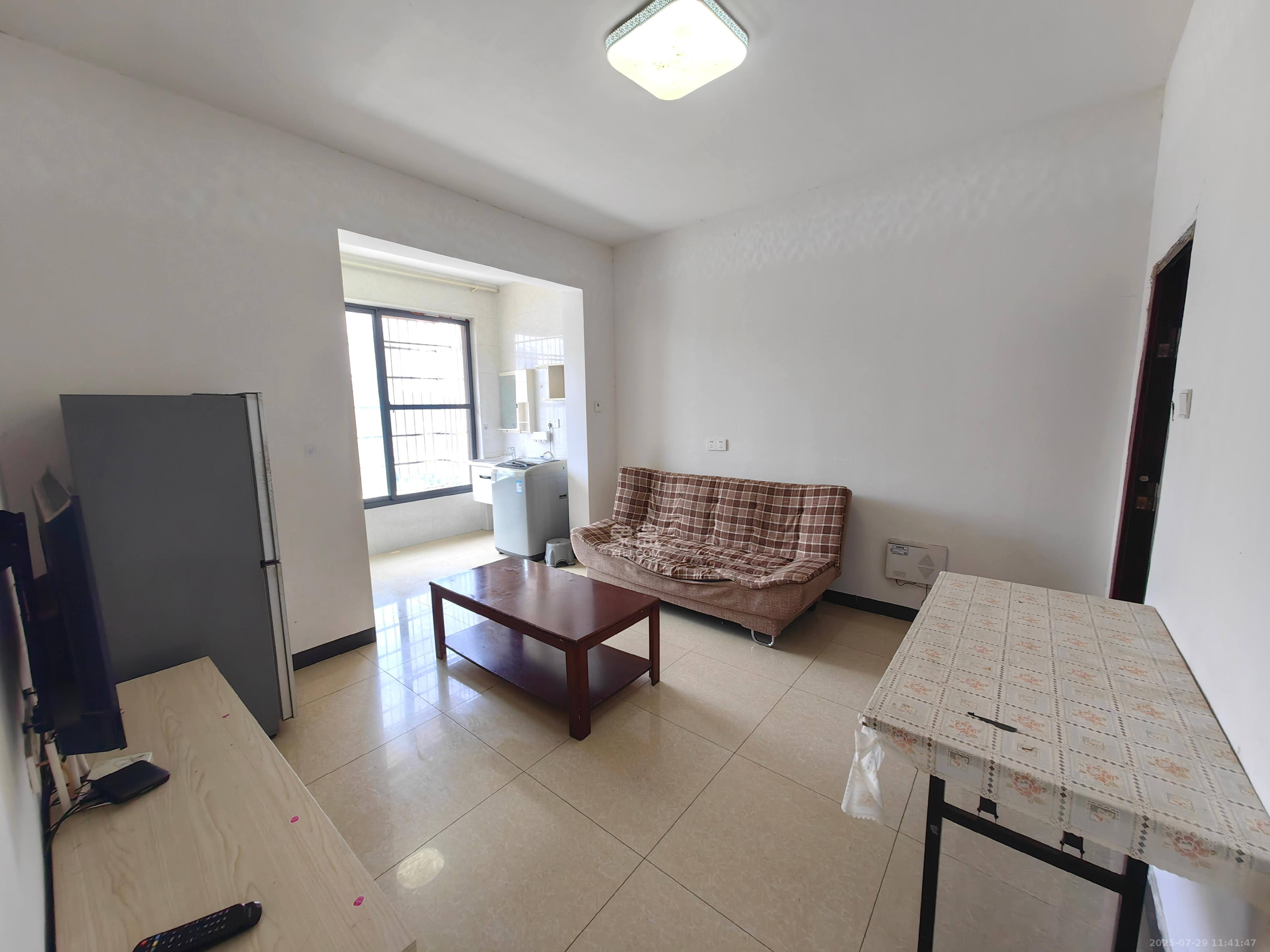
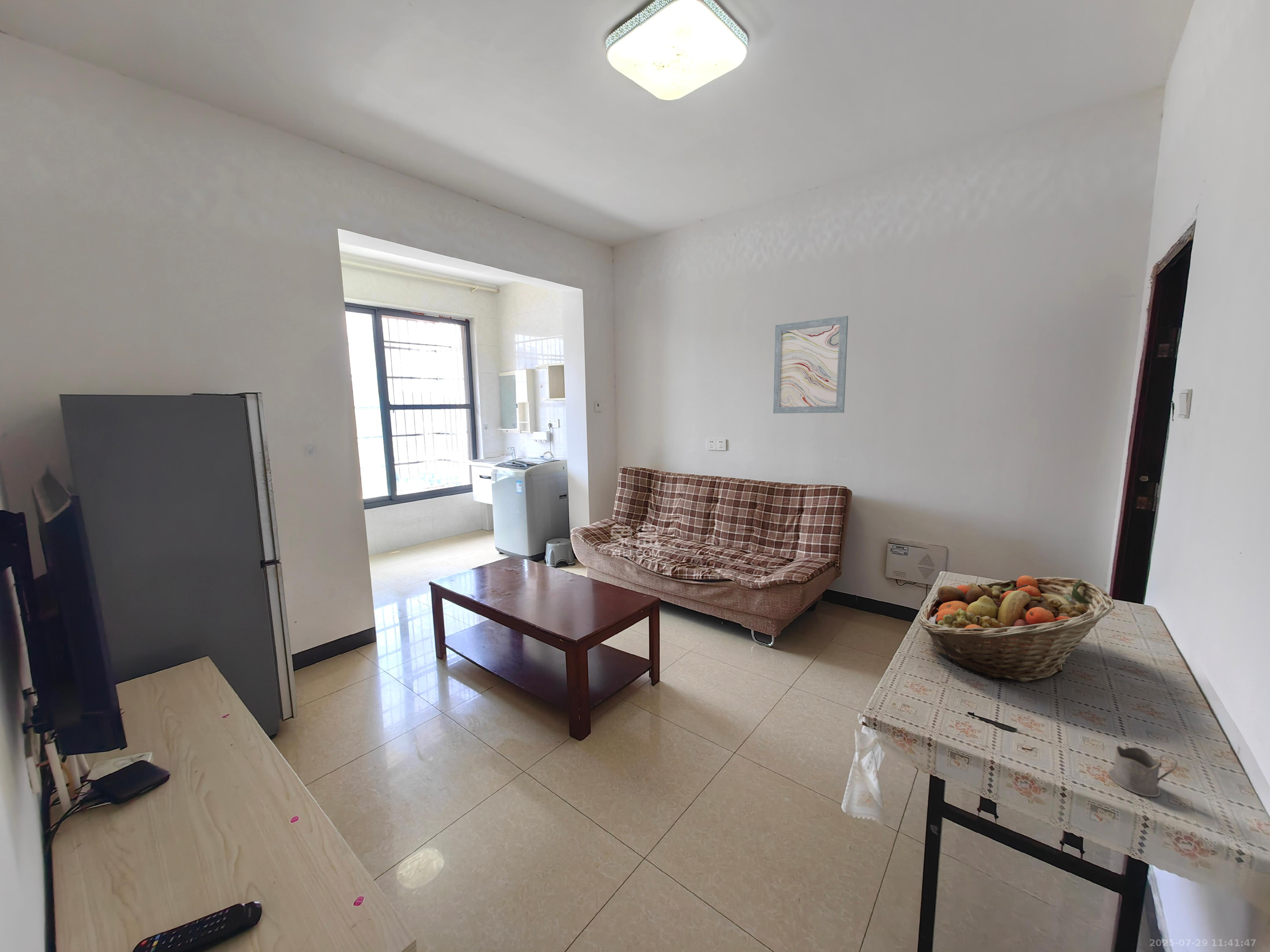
+ tea glass holder [1108,745,1178,797]
+ wall art [773,315,849,414]
+ fruit basket [918,575,1116,682]
